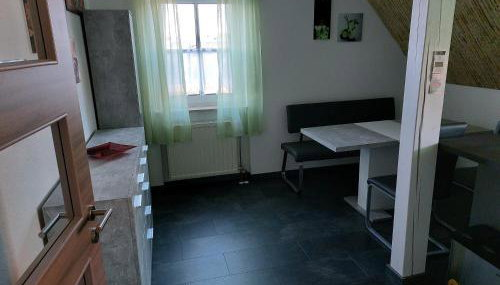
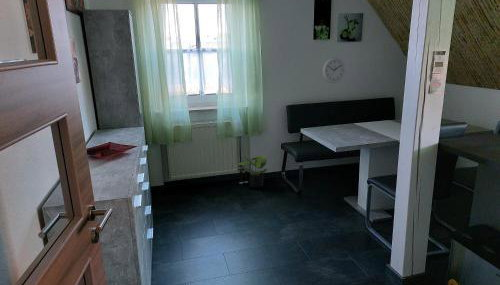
+ potted plant [237,153,269,189]
+ wall clock [322,57,346,84]
